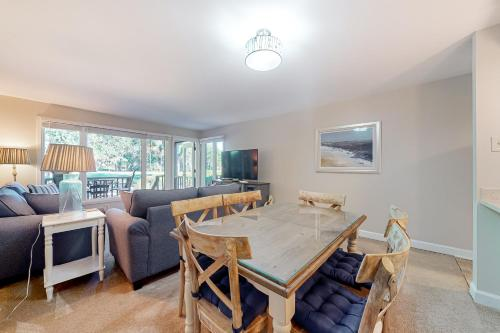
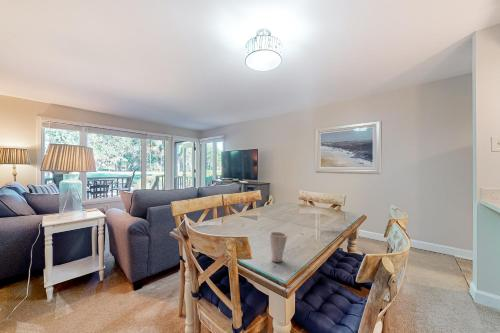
+ cup [269,231,289,263]
